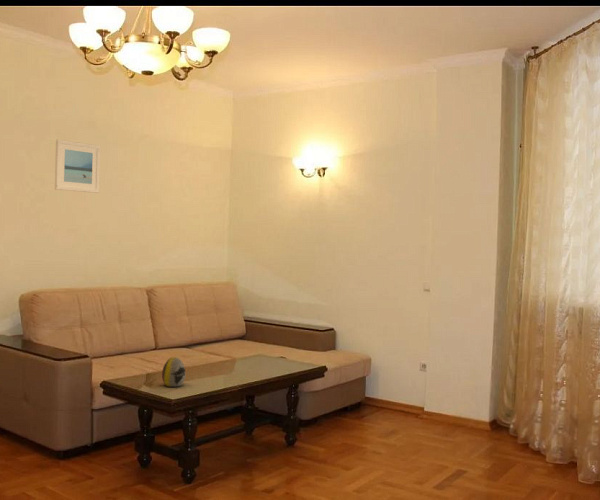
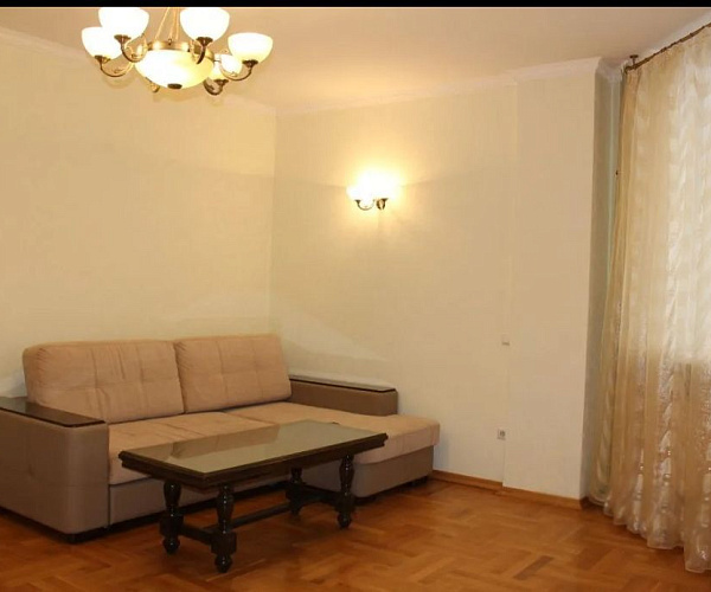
- decorative egg [161,356,187,388]
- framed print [54,139,101,194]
